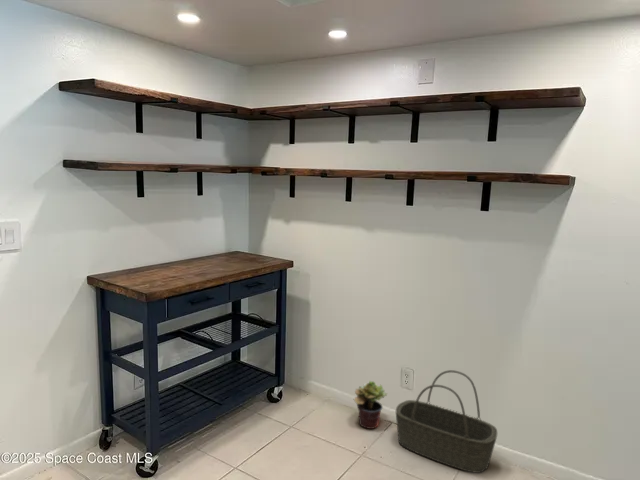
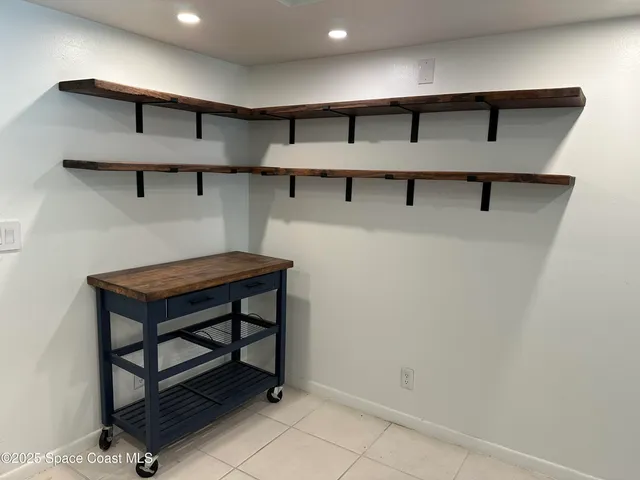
- basket [395,369,498,474]
- potted plant [353,380,388,430]
